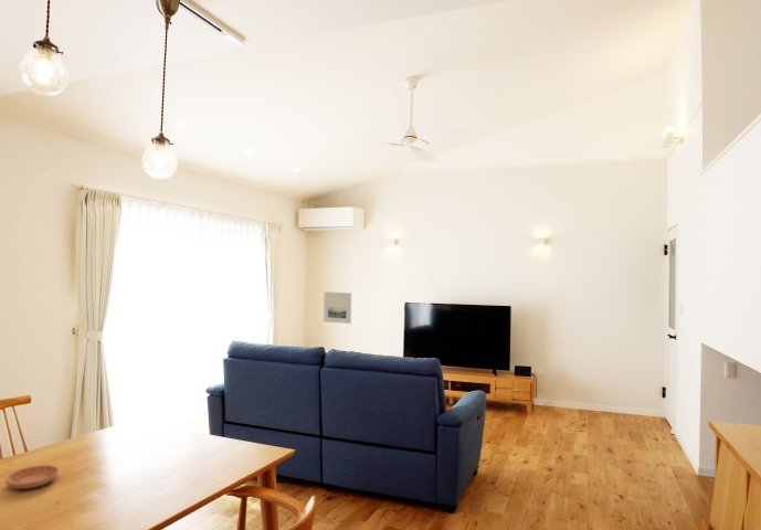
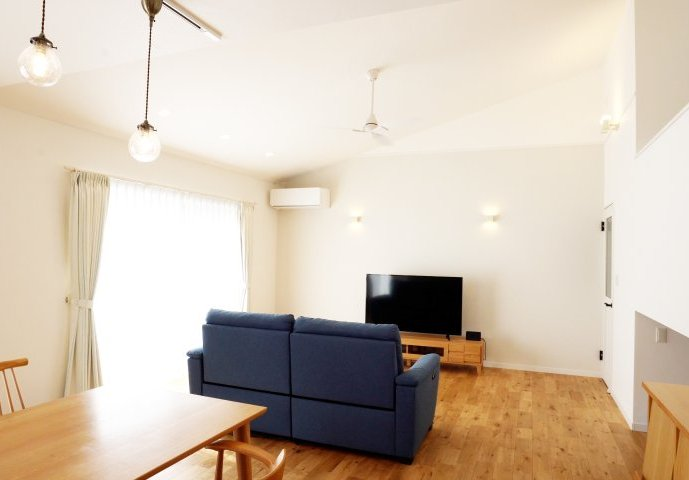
- saucer [4,464,60,490]
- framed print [323,290,352,325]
